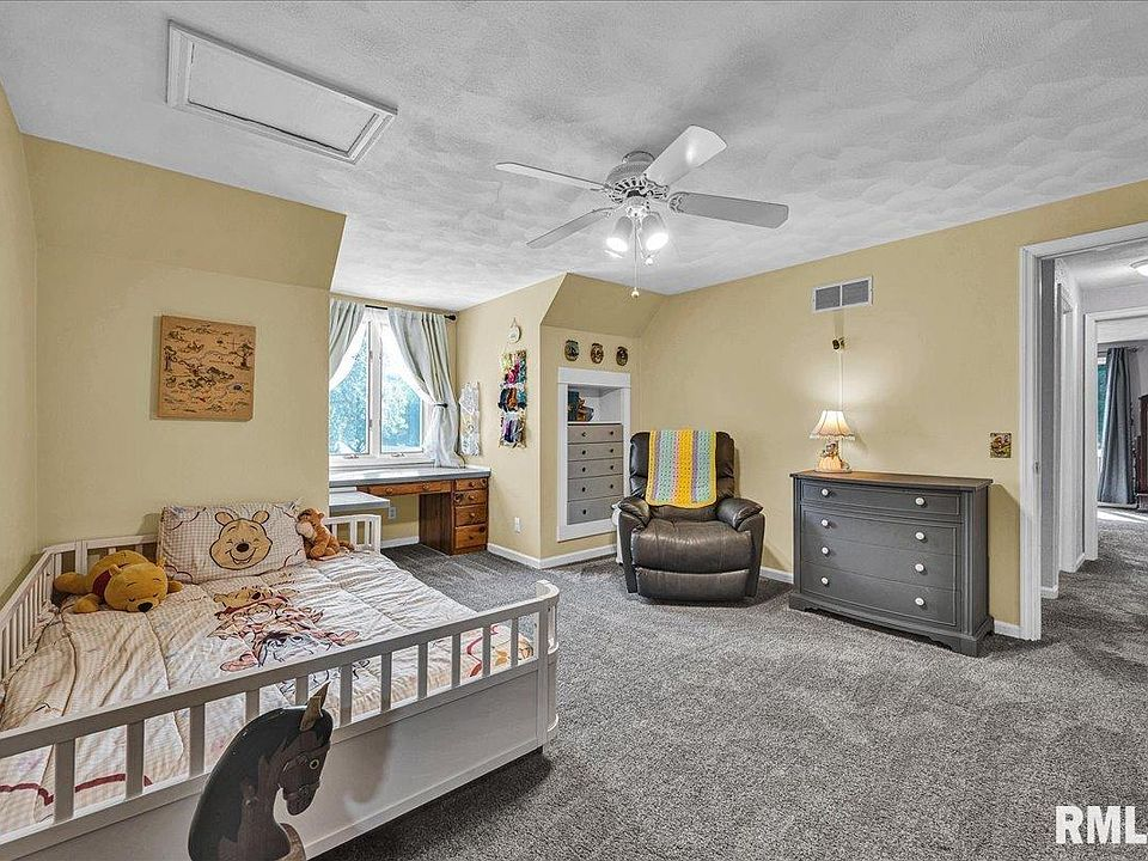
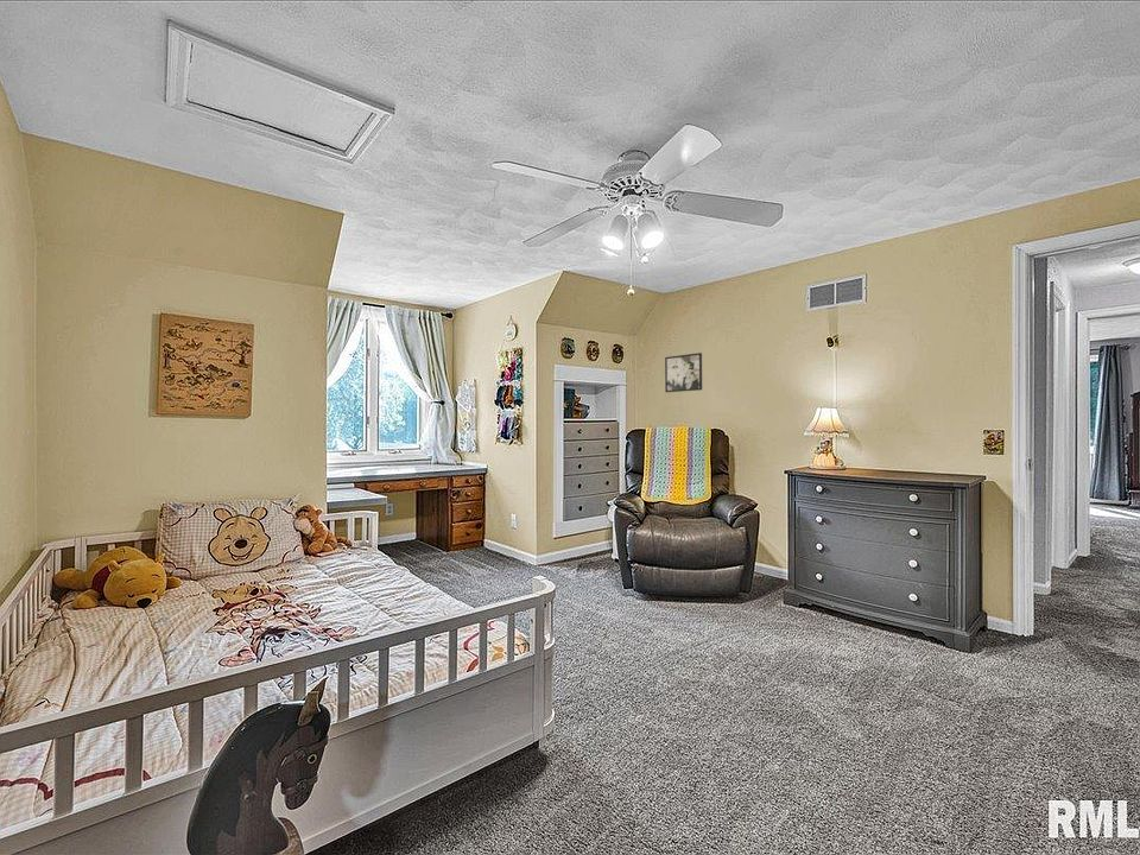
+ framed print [664,352,703,393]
